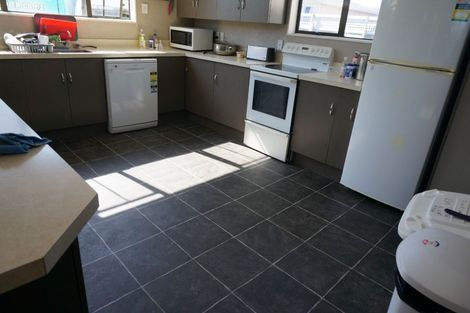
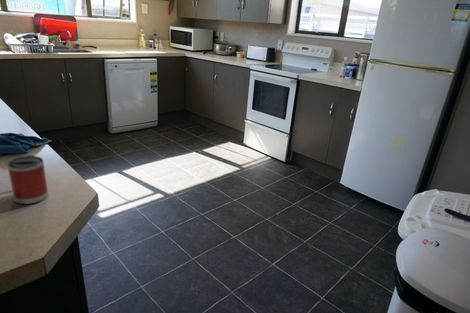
+ mug [6,154,49,205]
